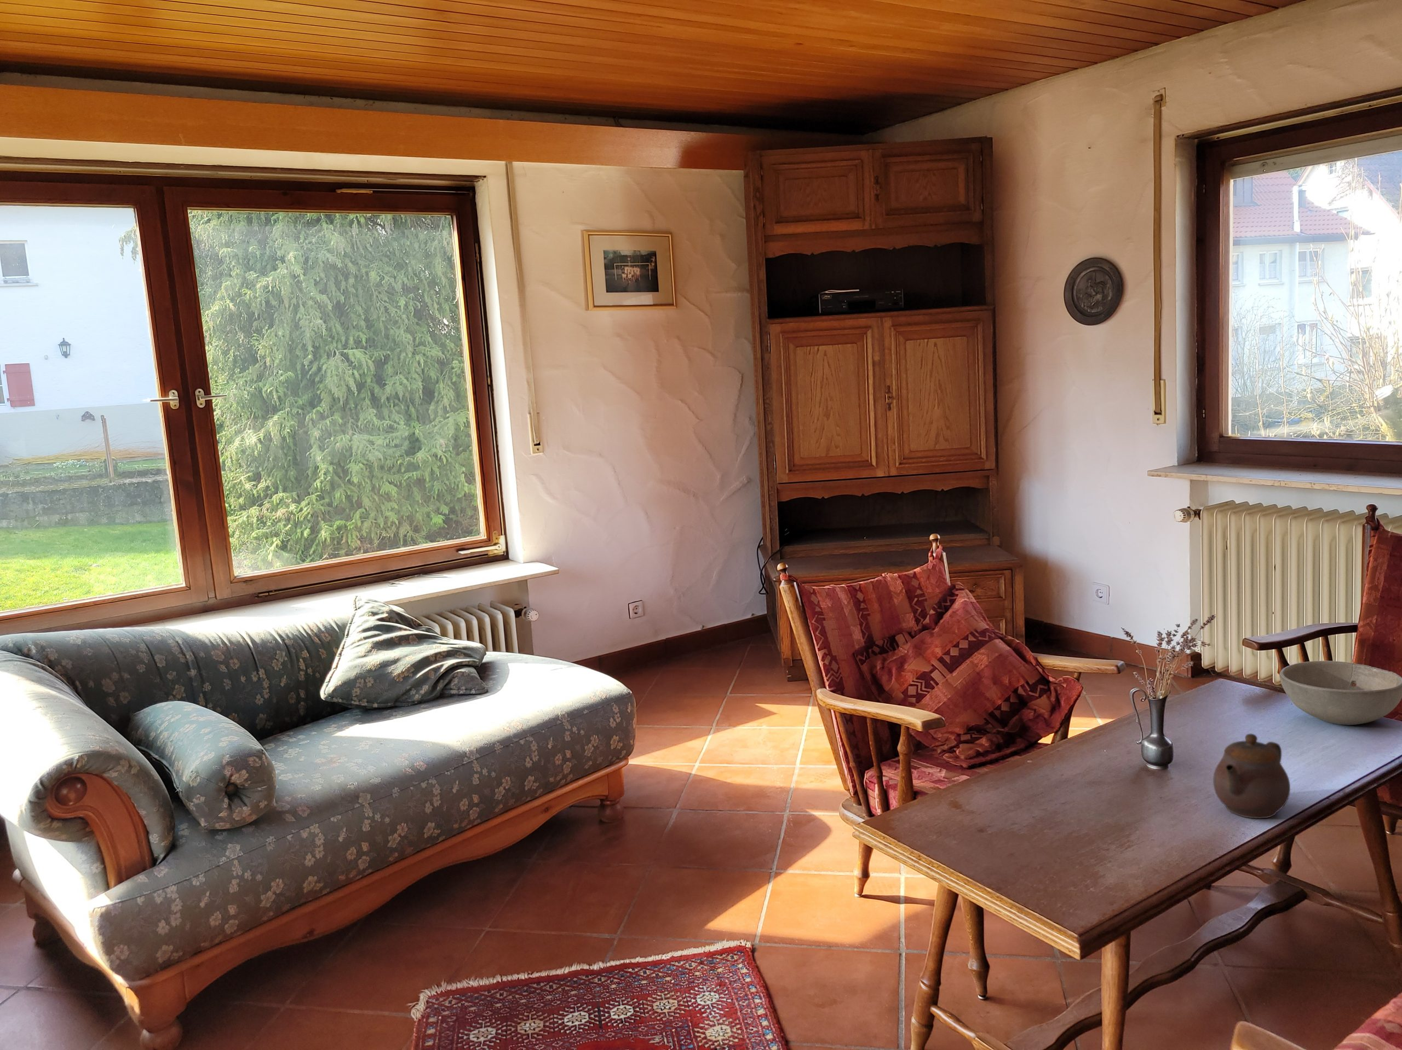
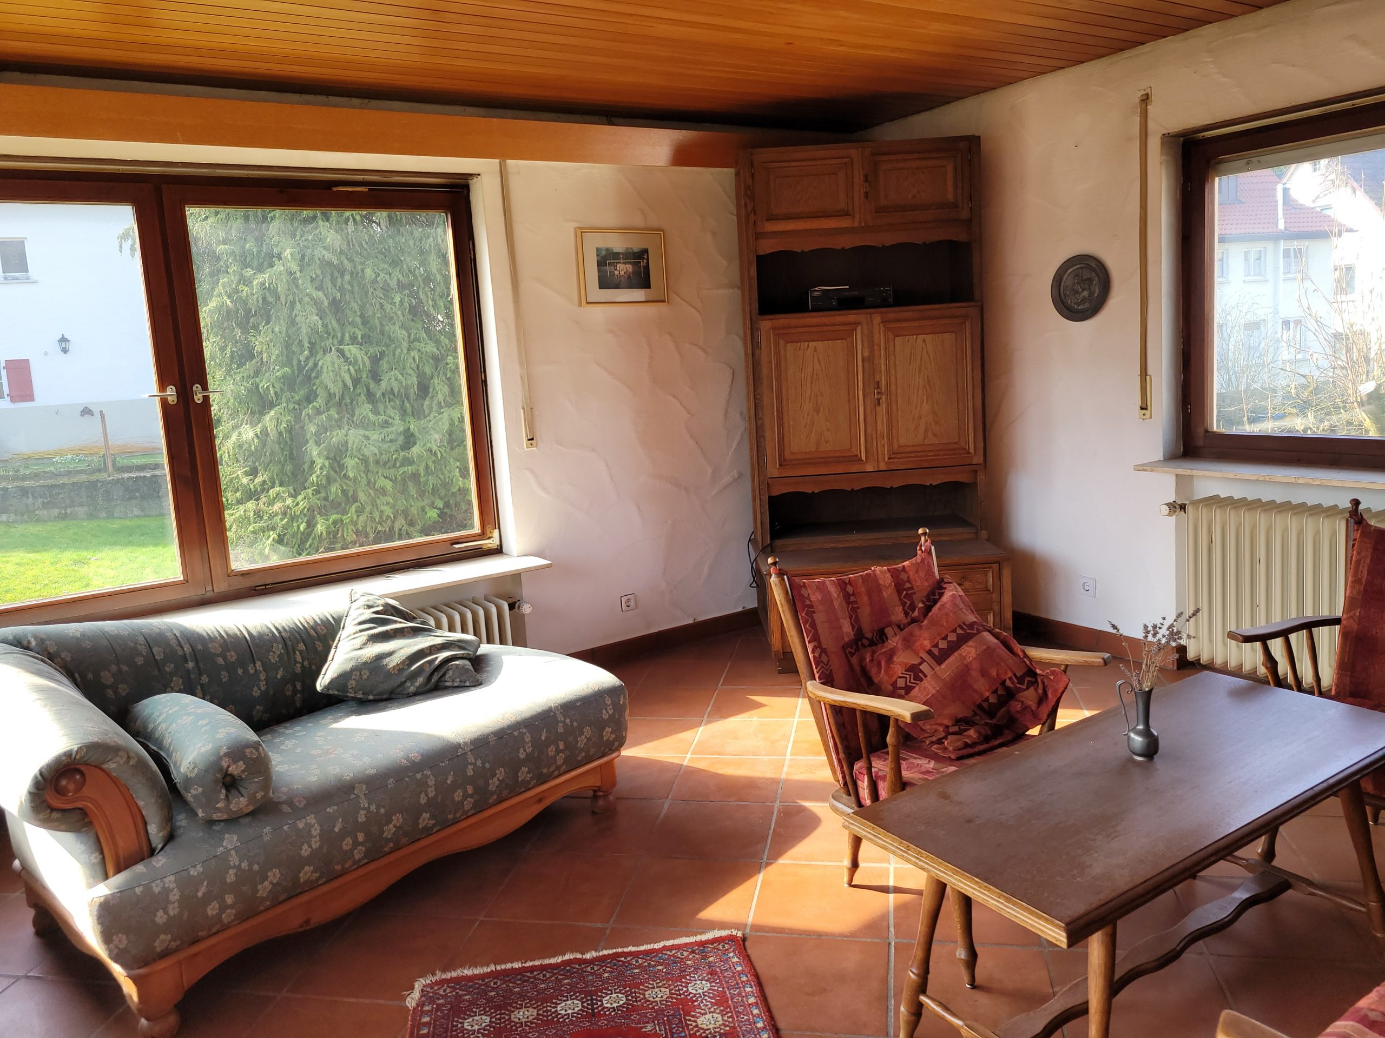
- bowl [1278,660,1402,726]
- teapot [1212,732,1291,819]
